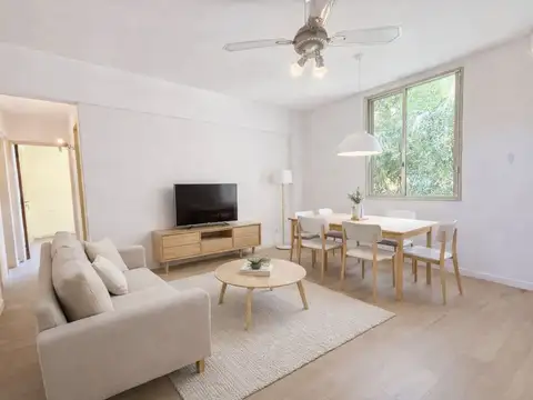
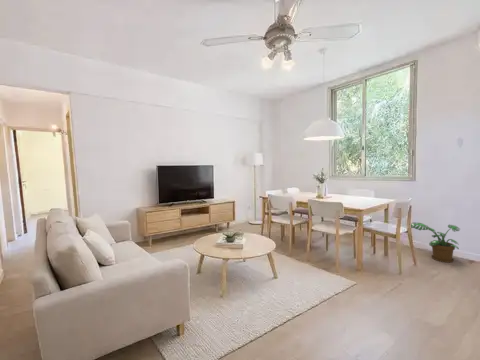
+ potted plant [410,222,461,263]
